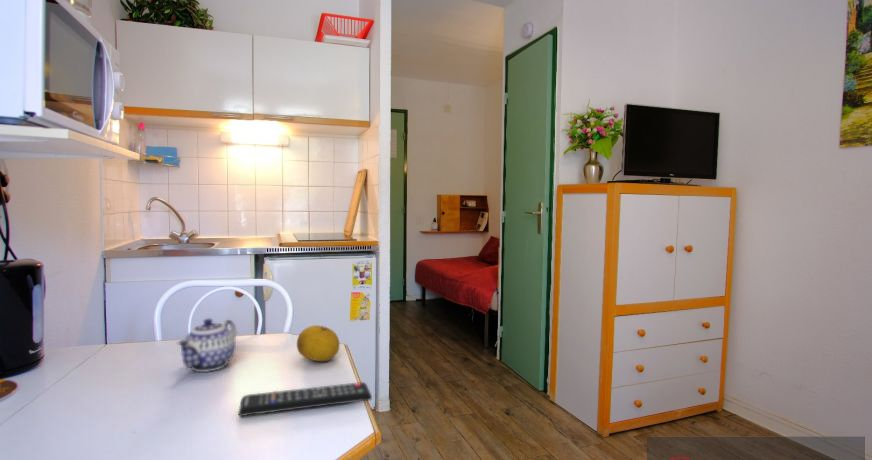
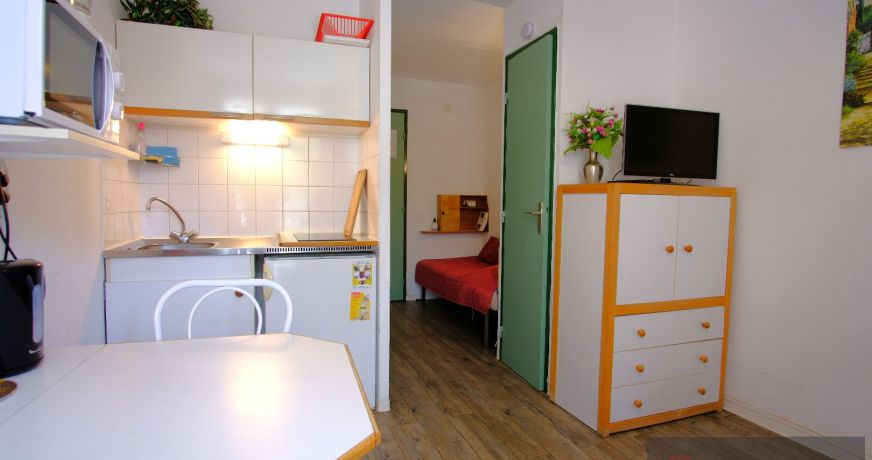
- teapot [176,318,237,373]
- fruit [296,324,341,362]
- remote control [237,381,373,417]
